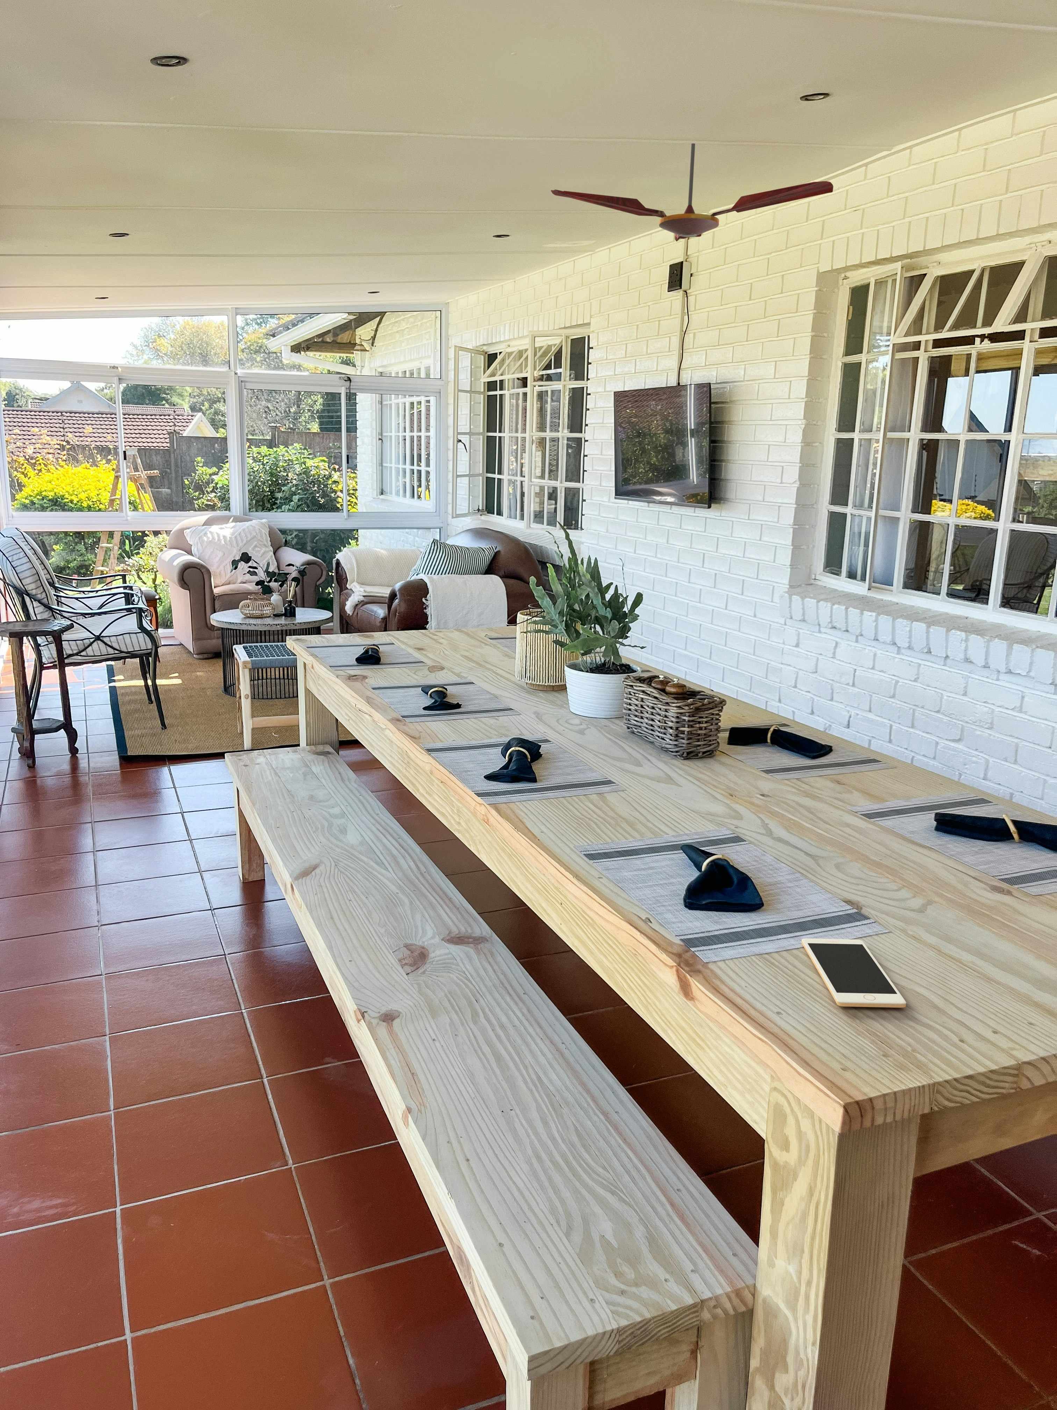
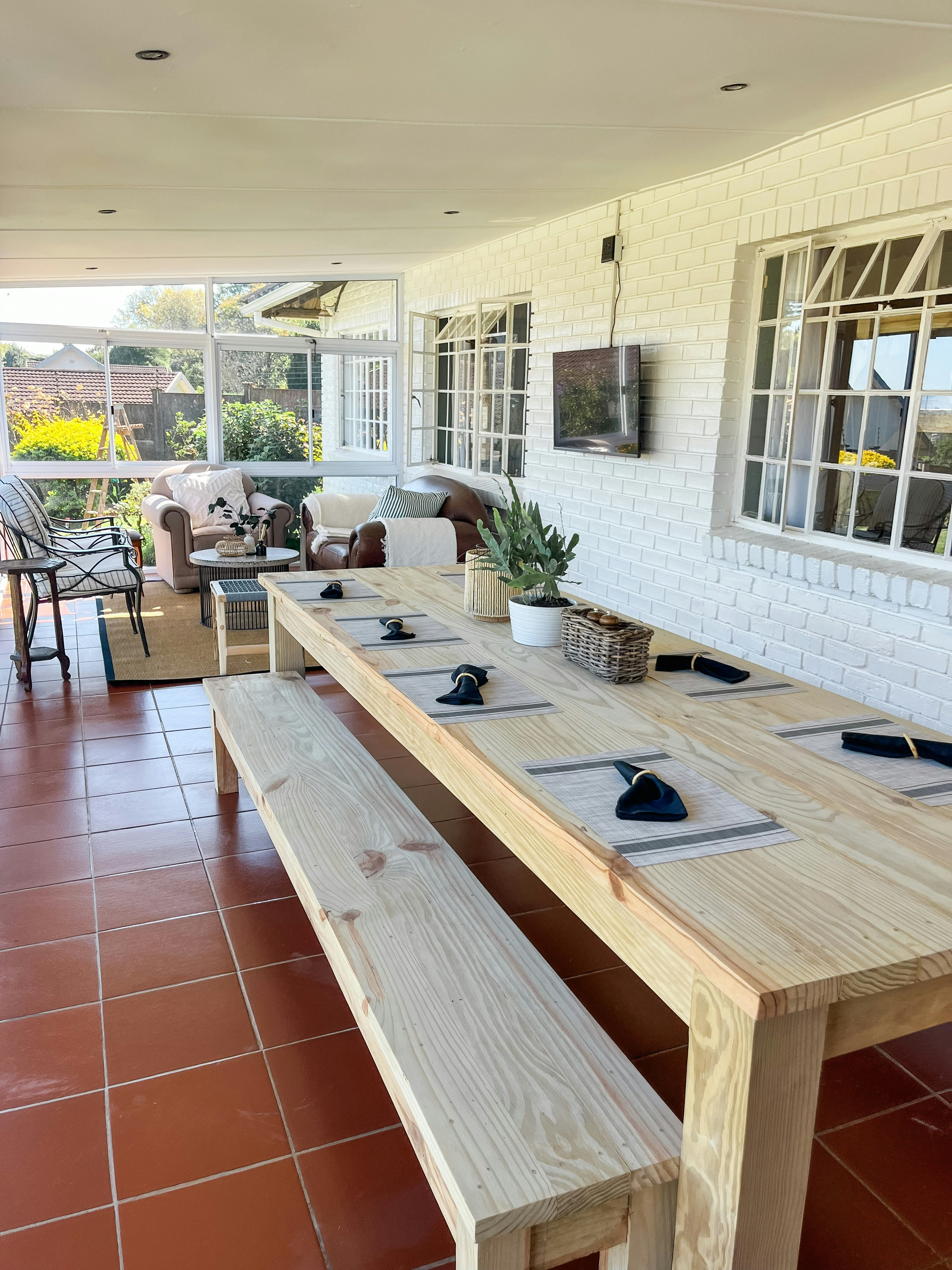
- cell phone [802,938,906,1008]
- ceiling fan [551,143,834,242]
